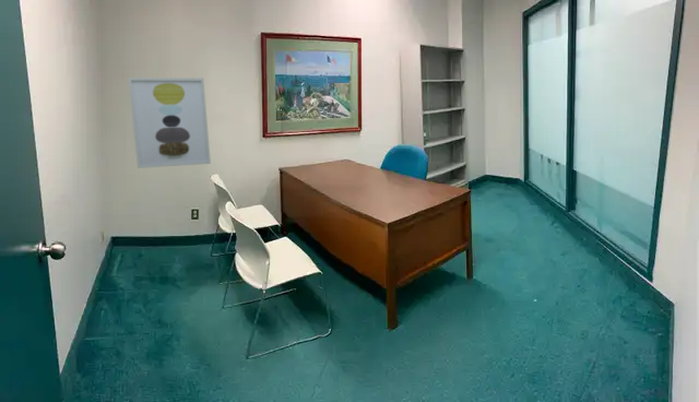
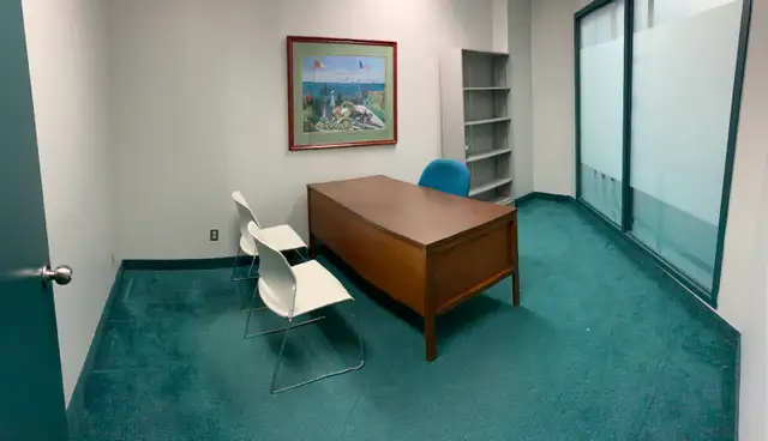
- wall art [127,76,212,169]
